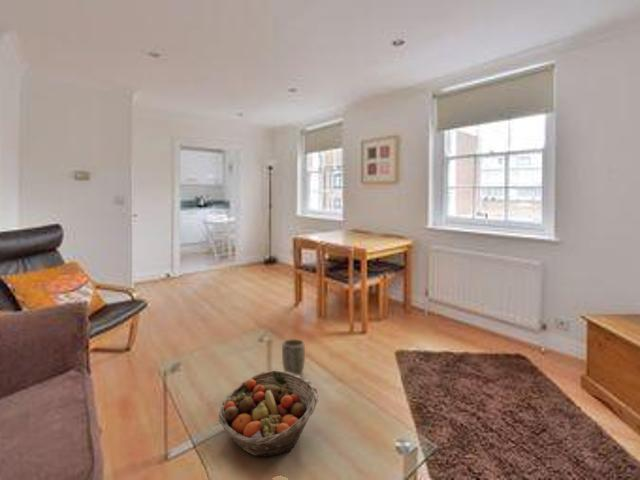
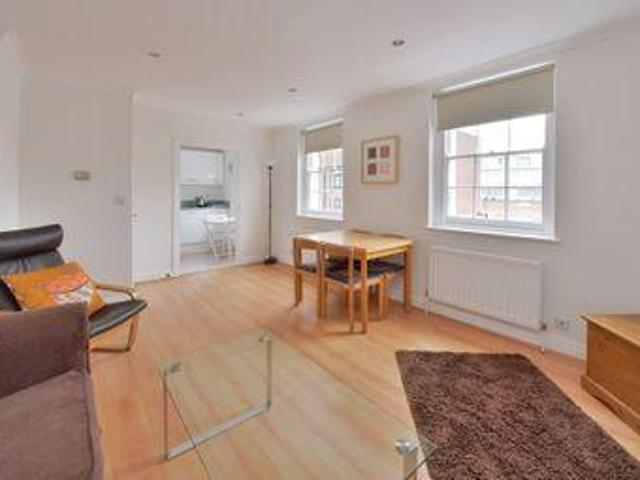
- fruit basket [218,370,319,457]
- plant pot [281,338,306,377]
